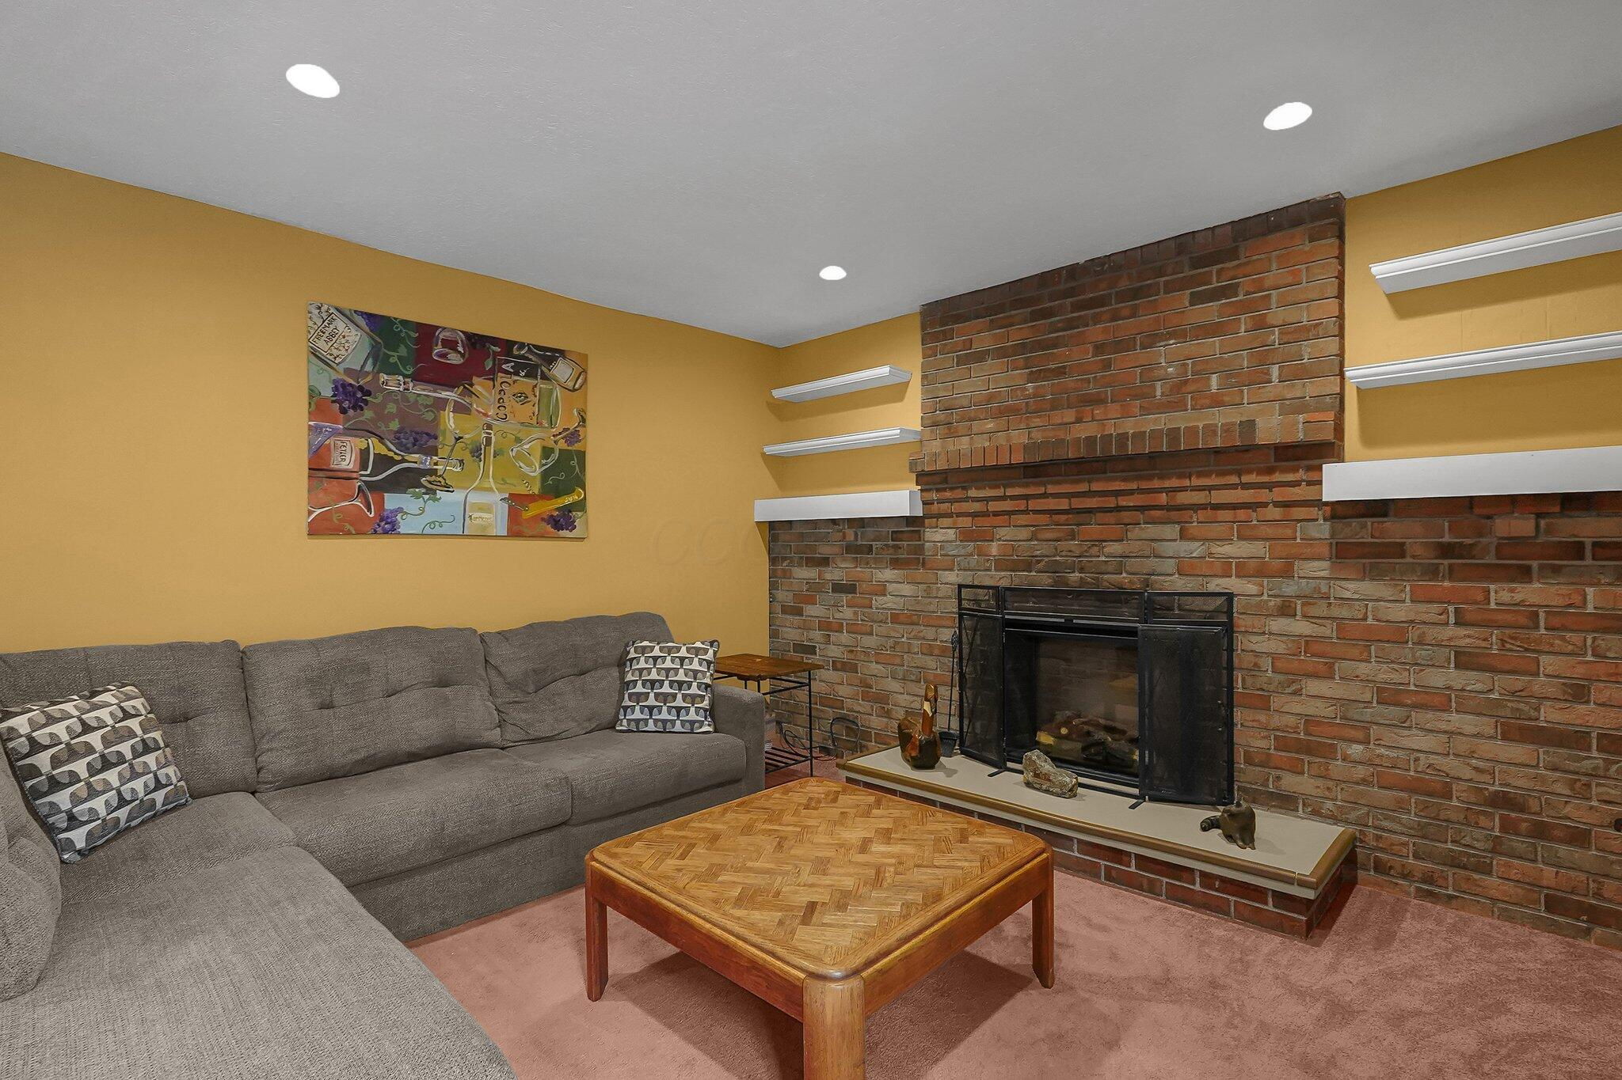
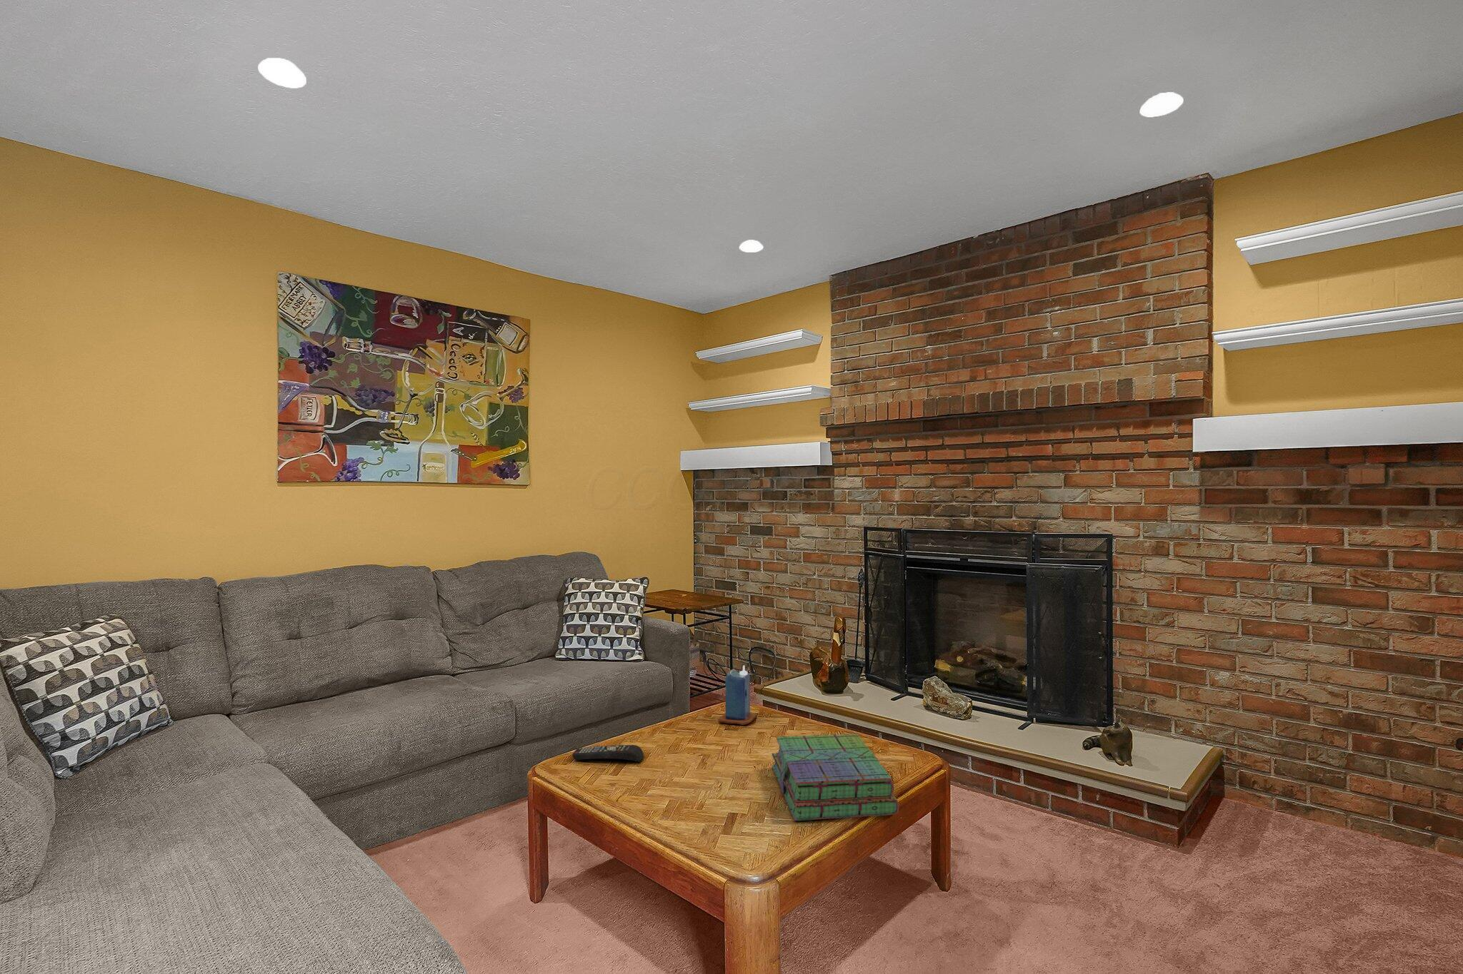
+ stack of books [771,733,900,822]
+ remote control [571,745,644,763]
+ candle [718,664,758,726]
